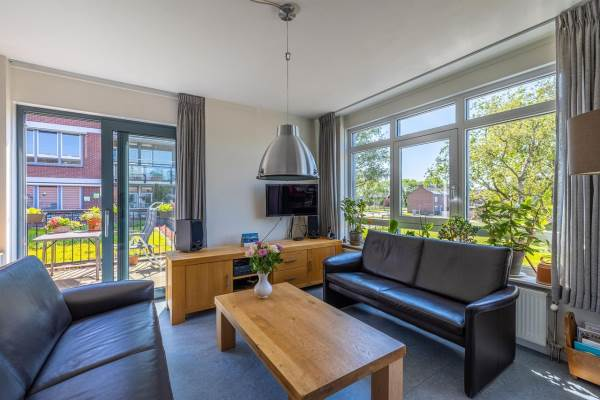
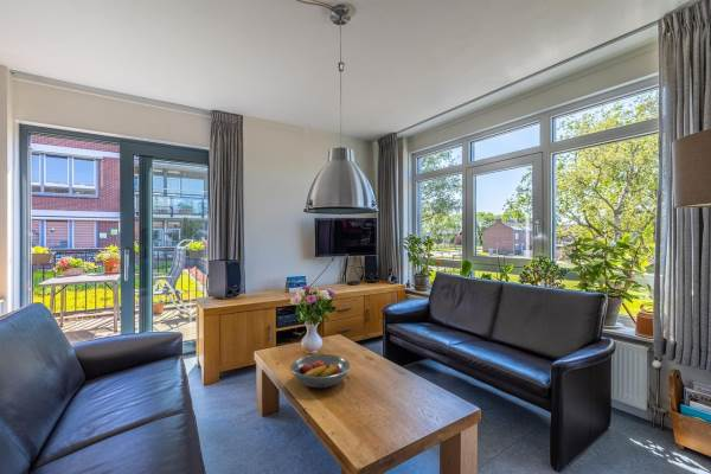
+ fruit bowl [289,353,351,389]
